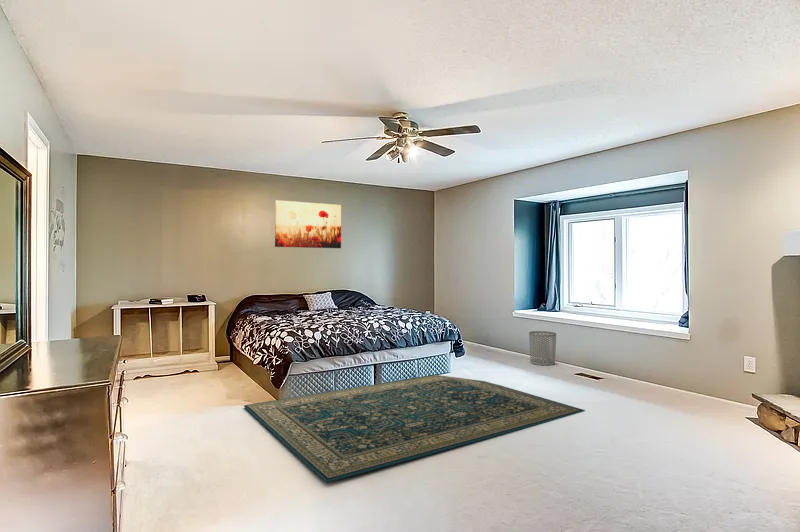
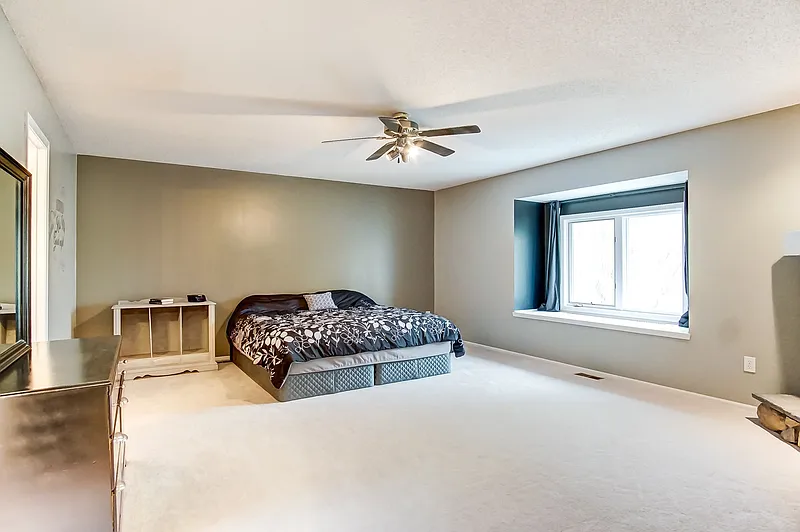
- wall art [274,199,342,249]
- waste bin [528,330,557,366]
- rug [243,374,586,484]
